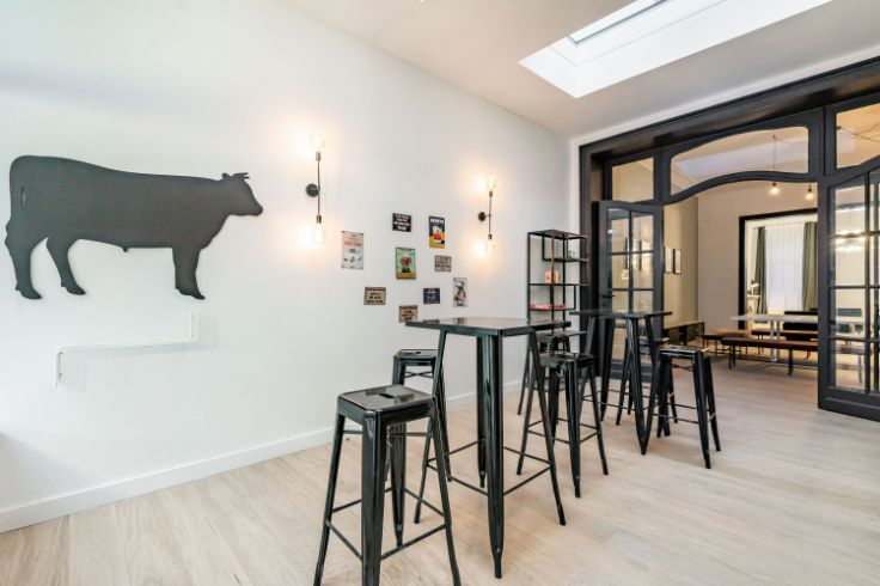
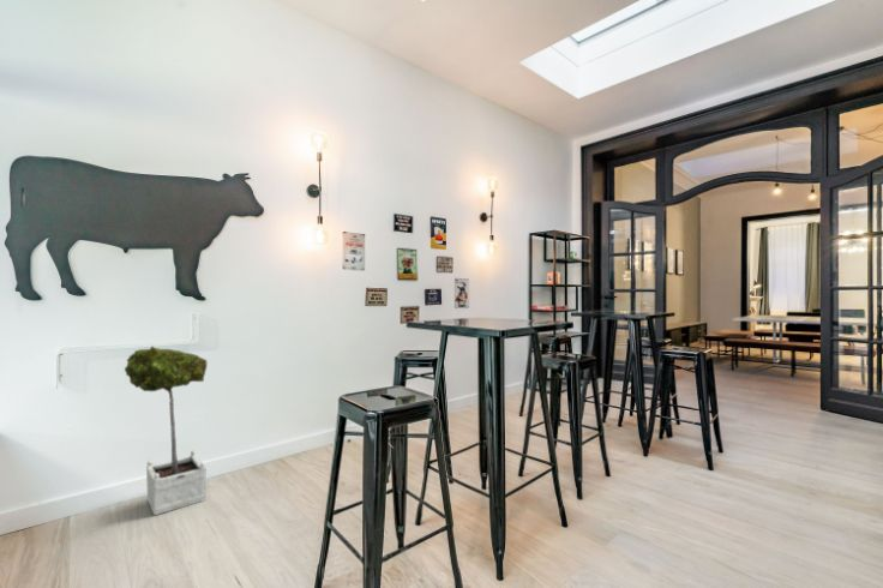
+ potted tree [124,346,209,516]
